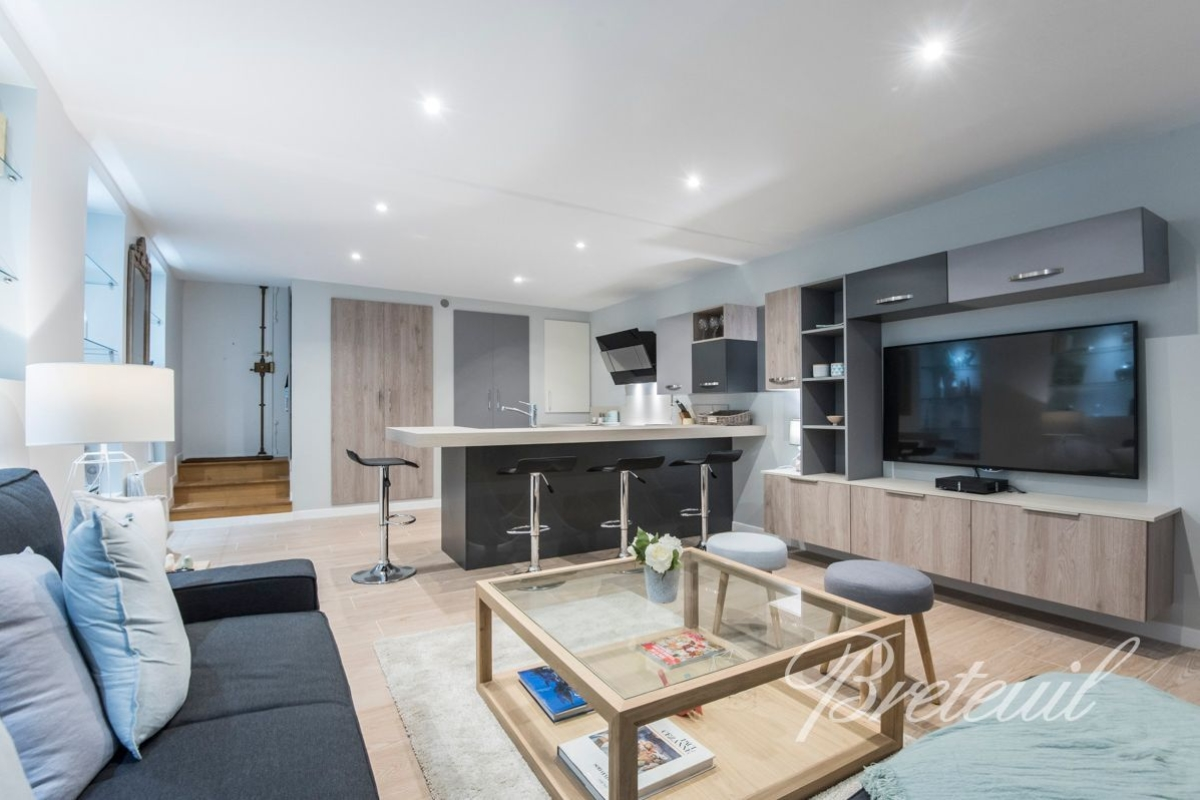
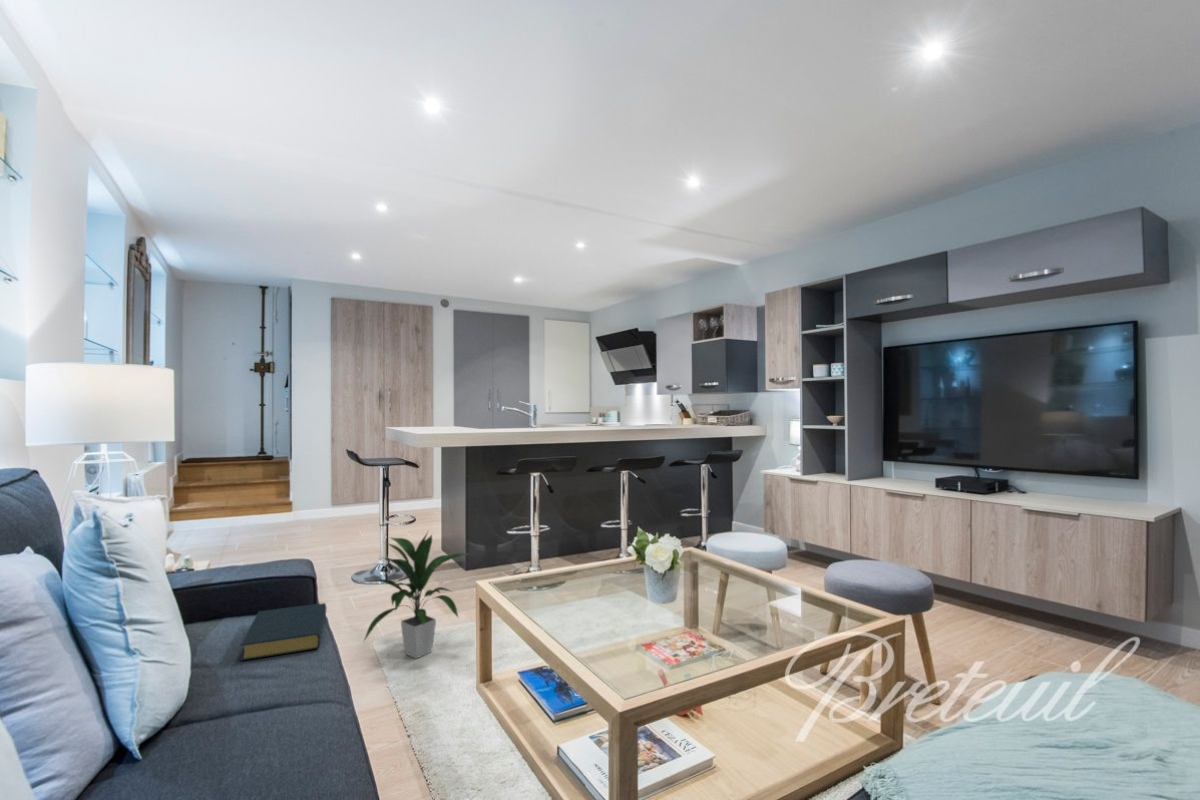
+ indoor plant [362,531,470,660]
+ hardback book [239,602,327,662]
